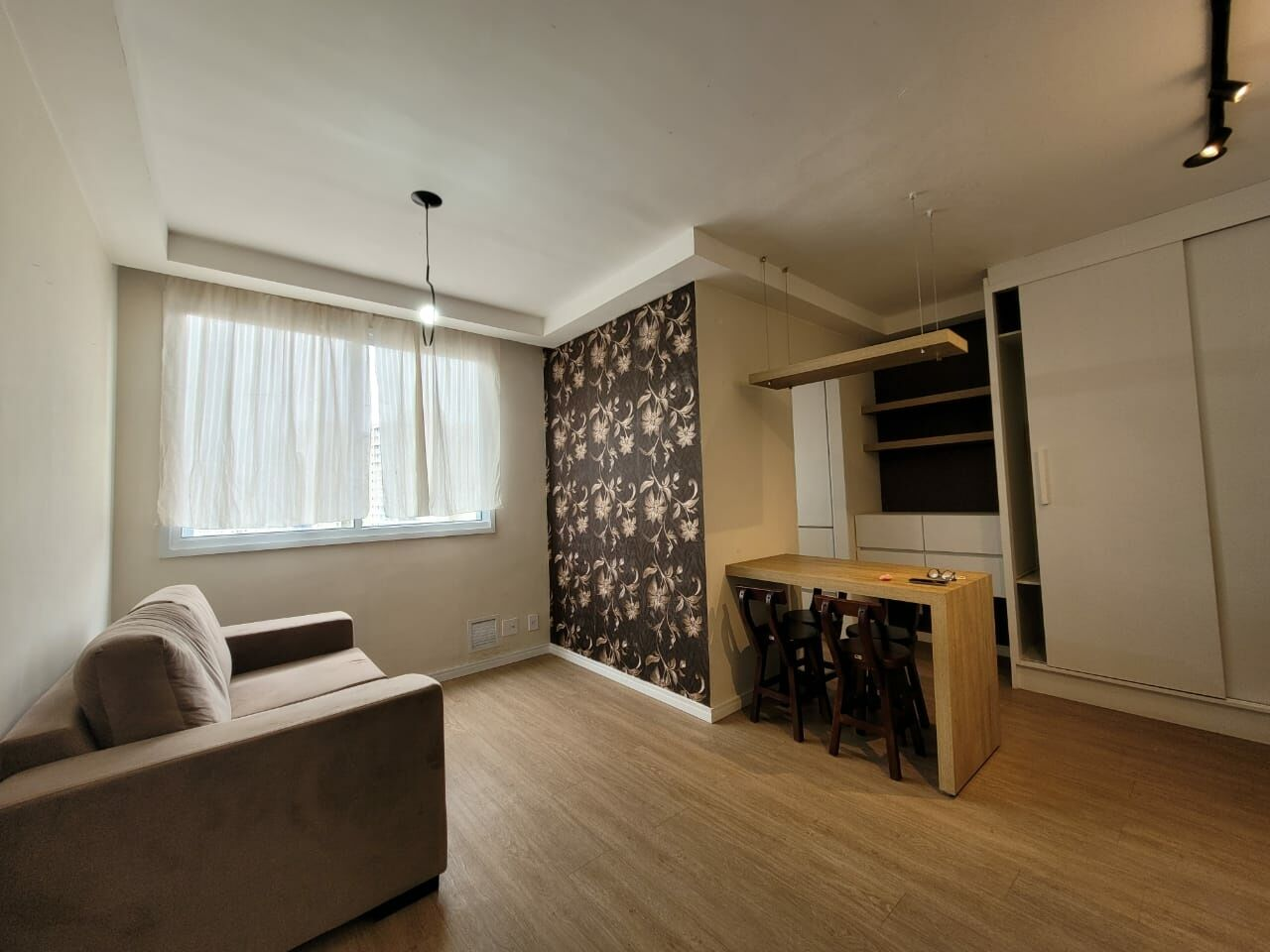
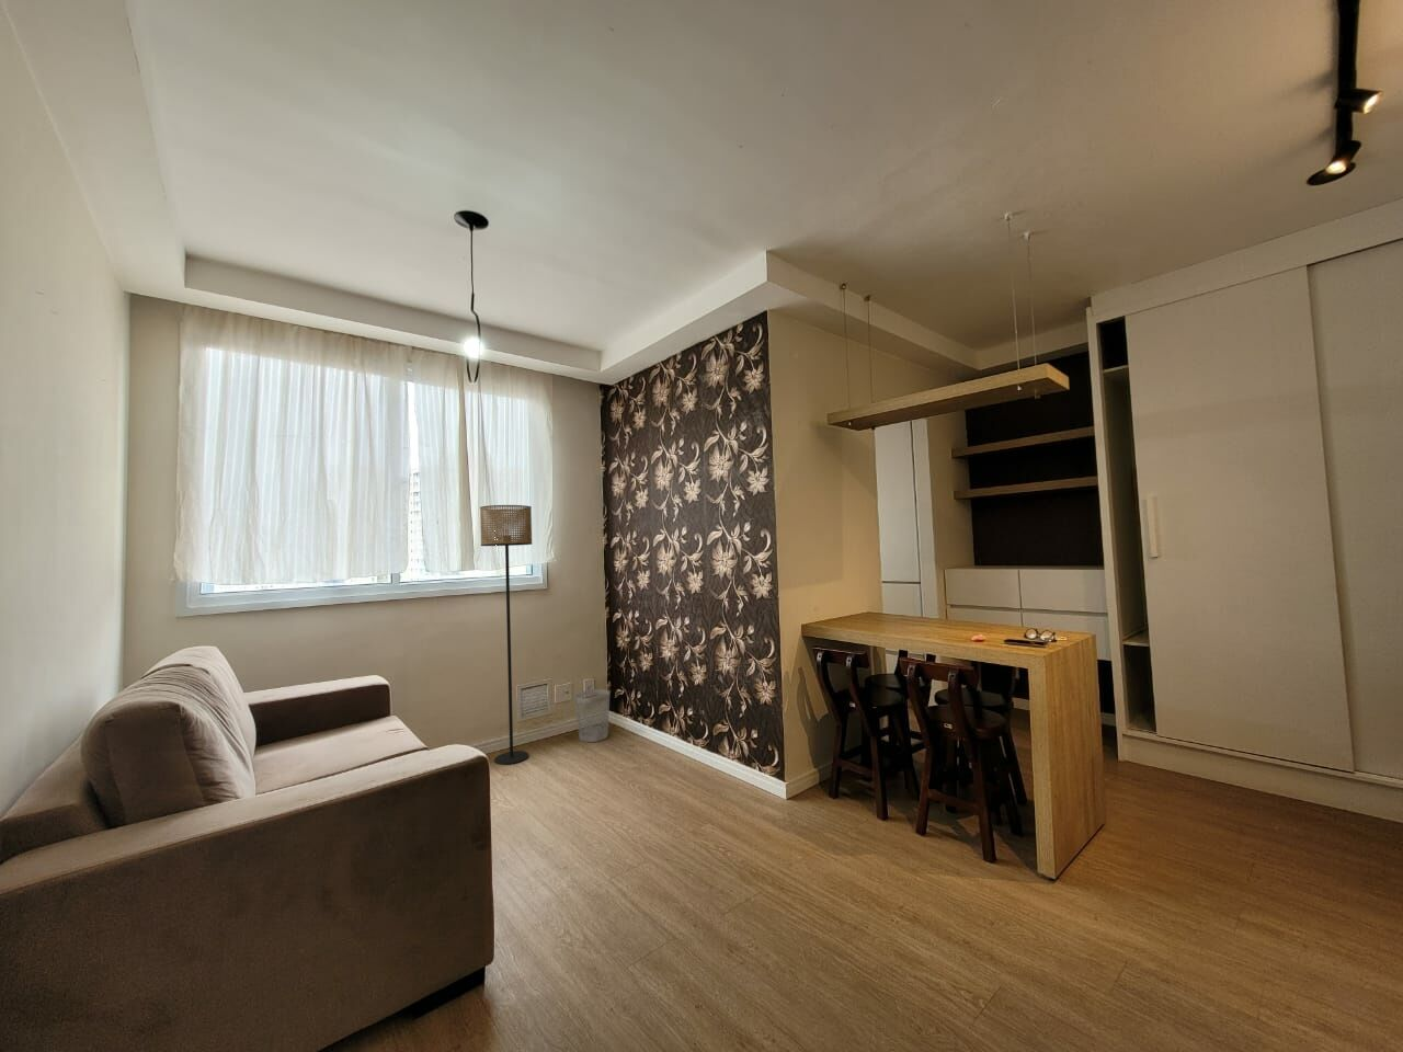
+ floor lamp [479,504,532,766]
+ wastebasket [573,688,611,743]
